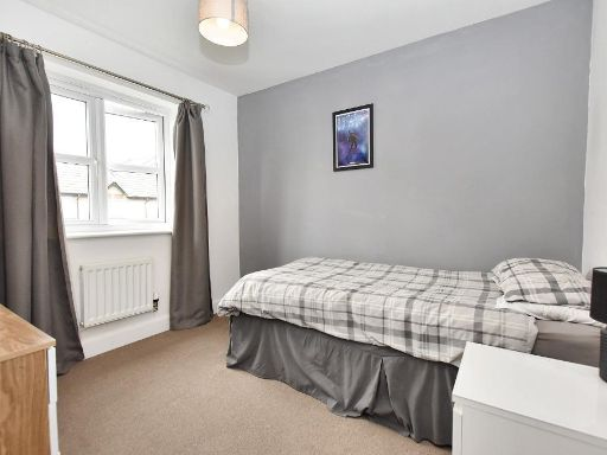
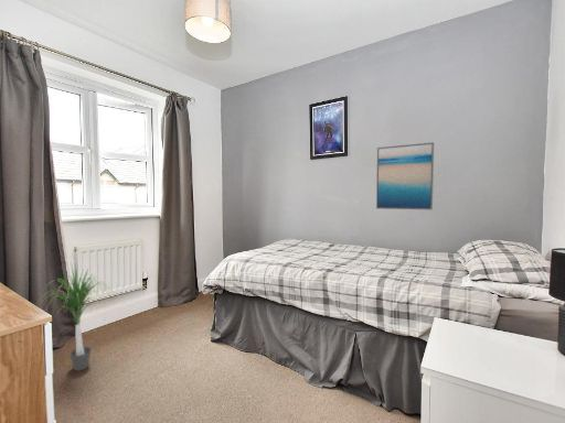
+ potted plant [34,260,115,372]
+ wall art [375,141,435,210]
